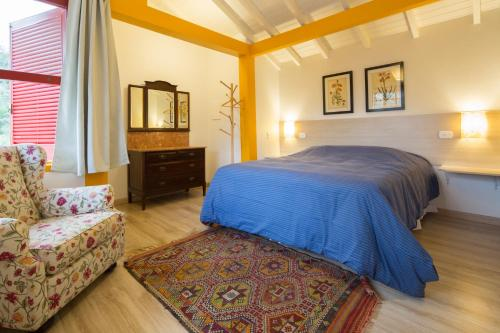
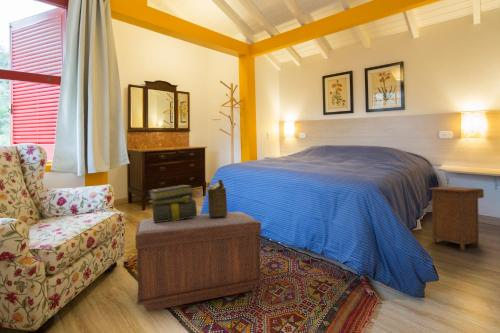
+ decorative box [207,178,228,218]
+ bench [134,211,263,312]
+ stack of books [147,184,198,222]
+ nightstand [428,186,485,251]
